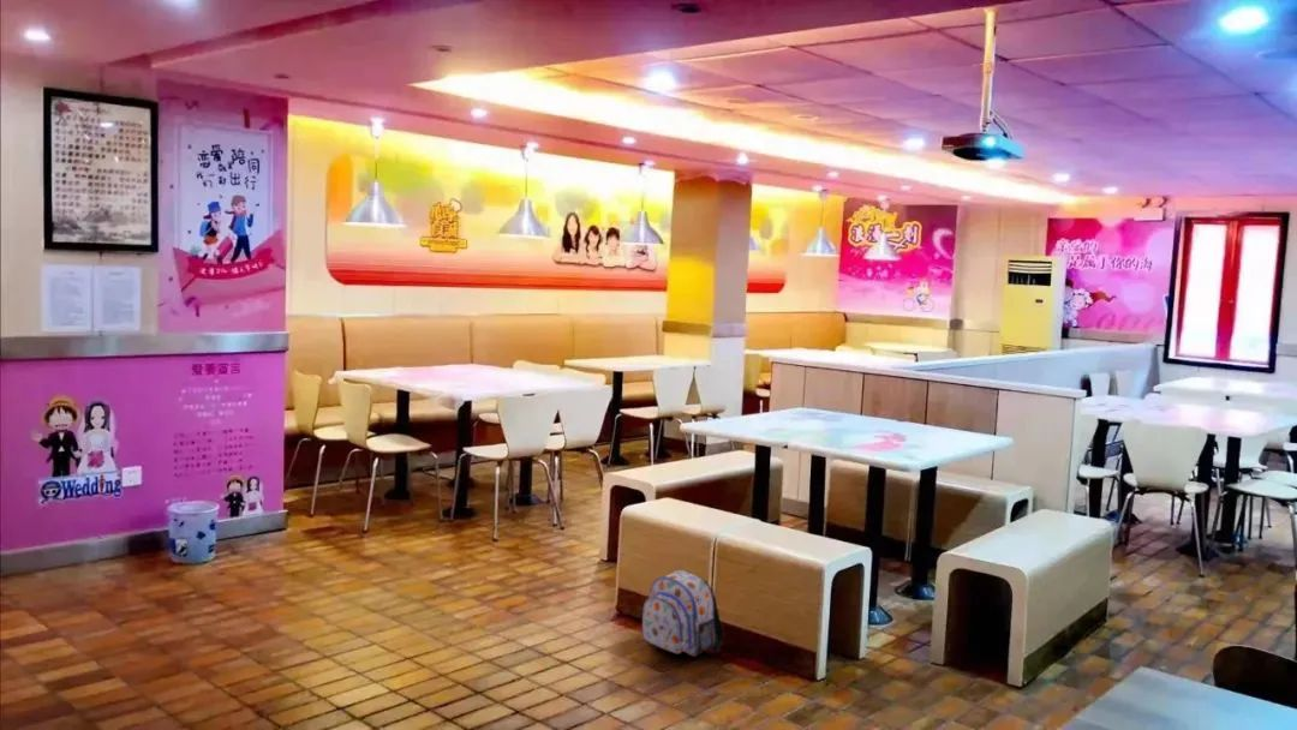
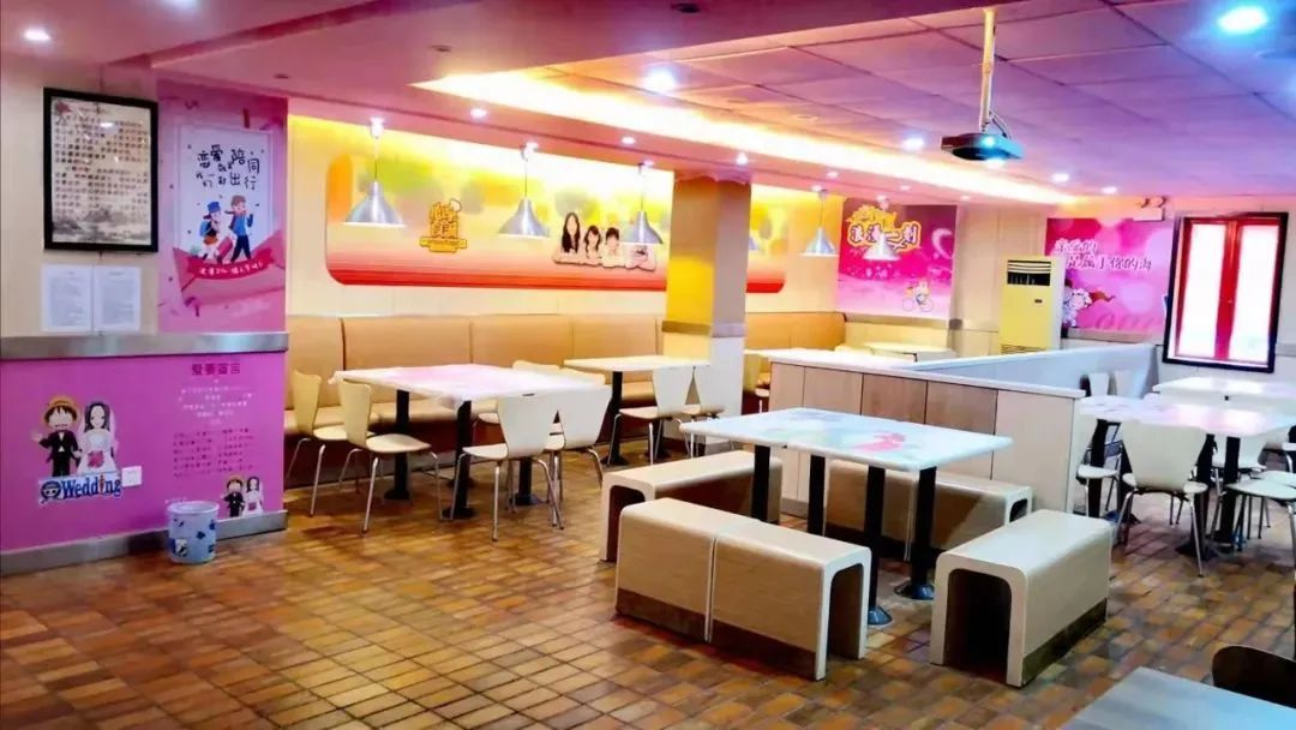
- backpack [641,568,725,658]
